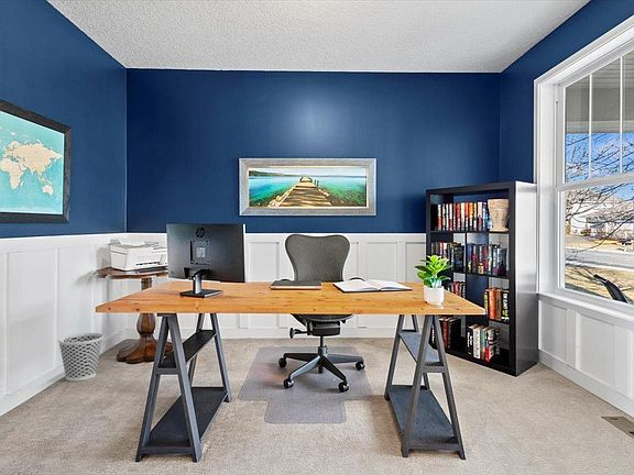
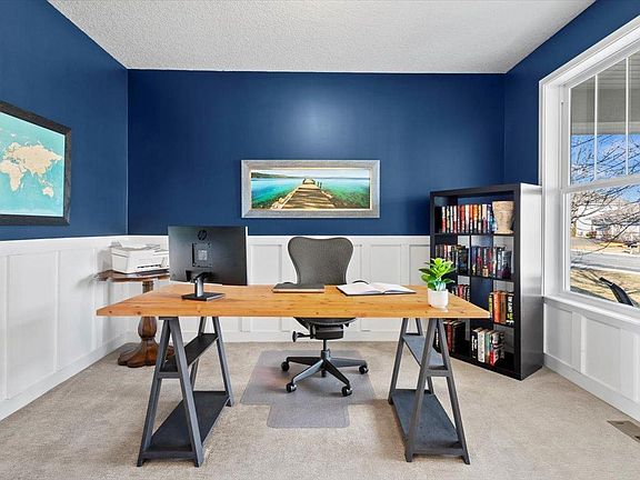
- wastebasket [57,332,105,383]
